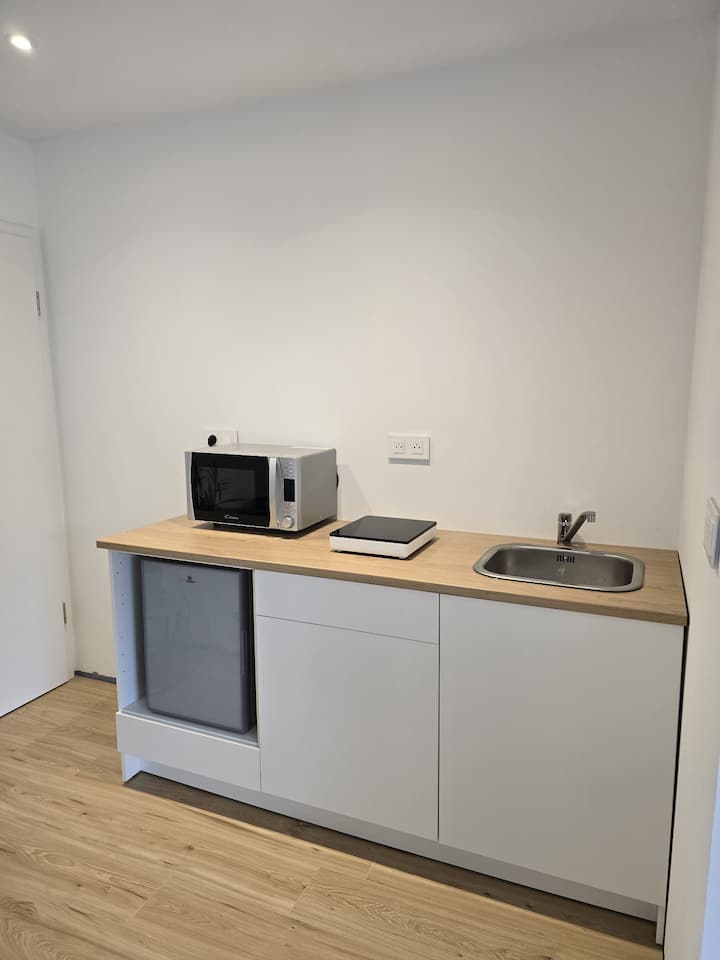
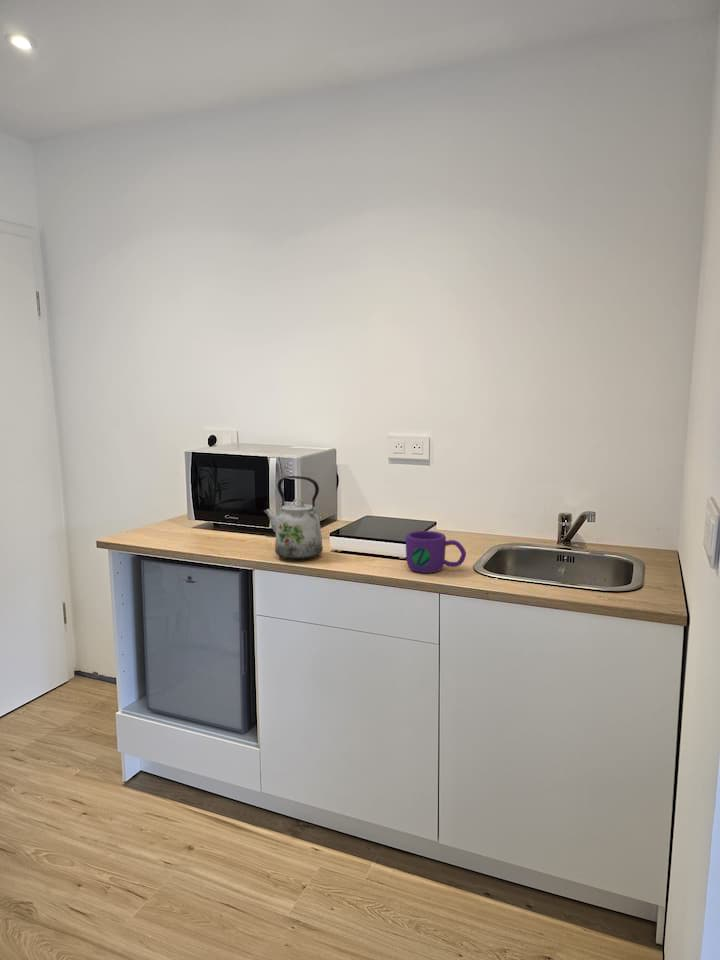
+ mug [405,530,467,574]
+ kettle [263,475,324,561]
